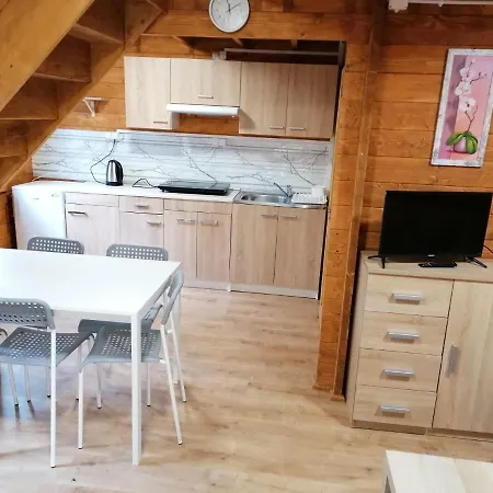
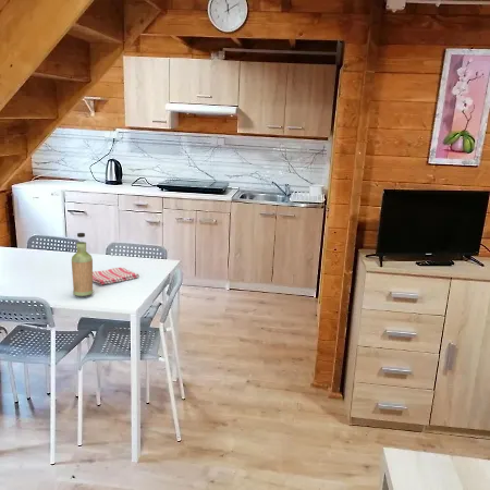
+ dish towel [93,267,140,286]
+ bottle [71,232,95,297]
